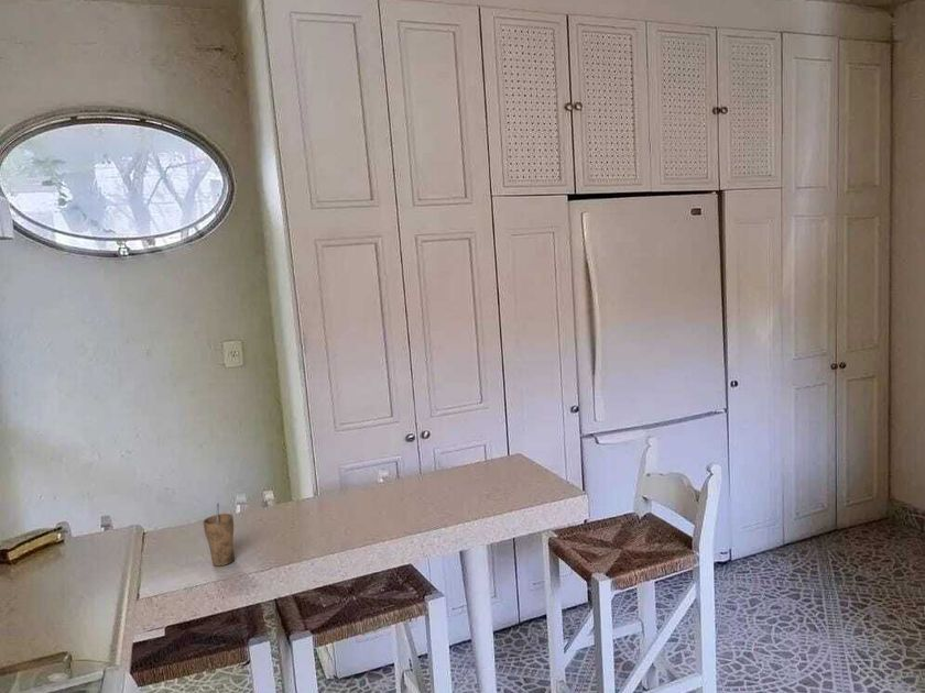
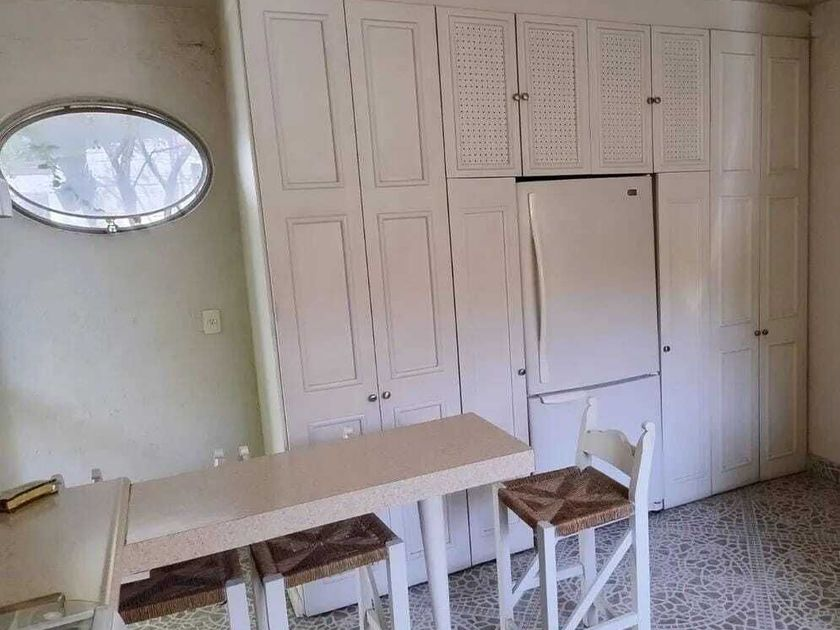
- cup [202,503,236,566]
